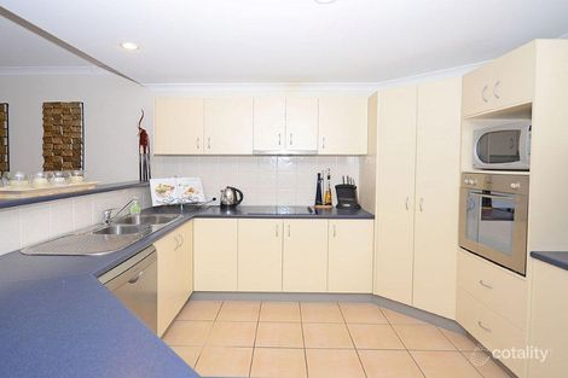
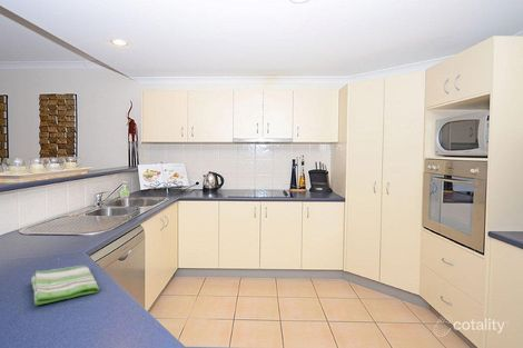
+ dish towel [30,265,100,306]
